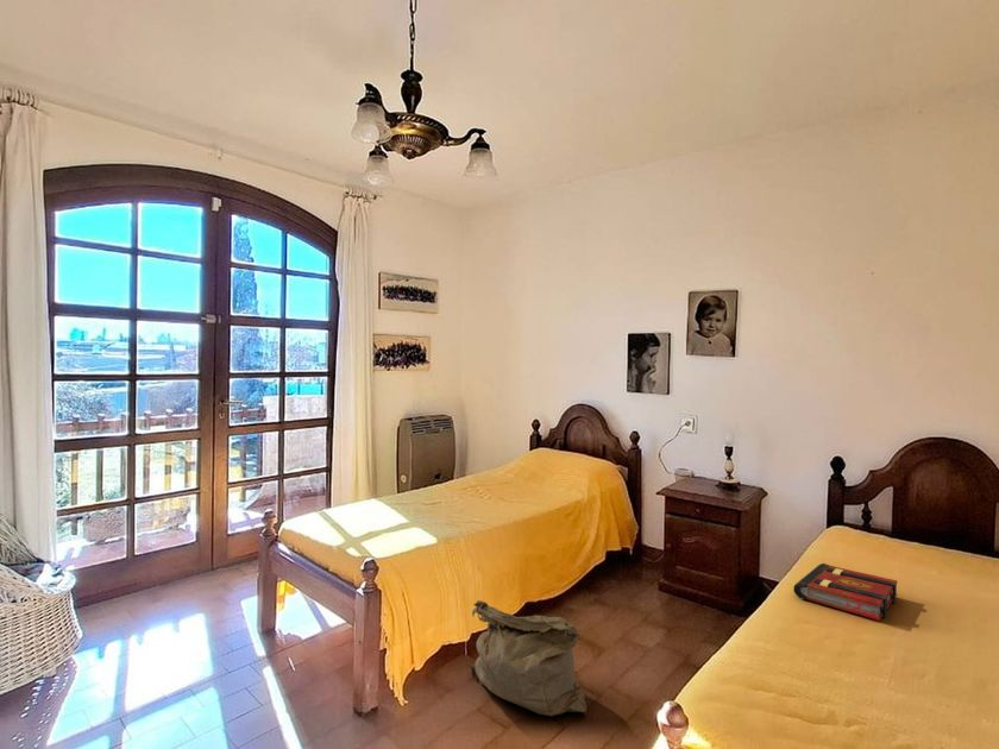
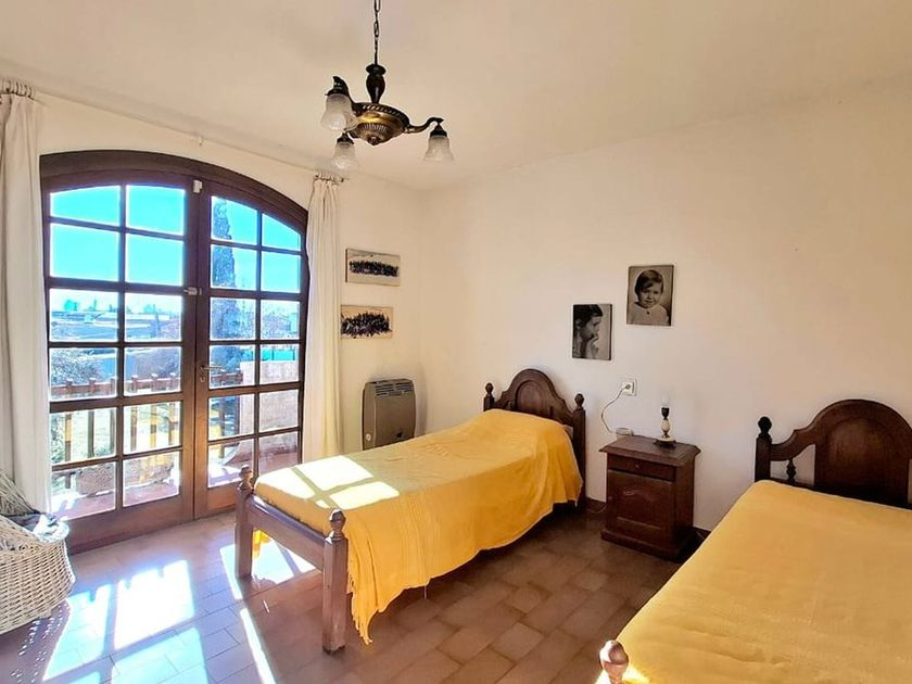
- book [792,562,898,622]
- bag [467,599,588,718]
